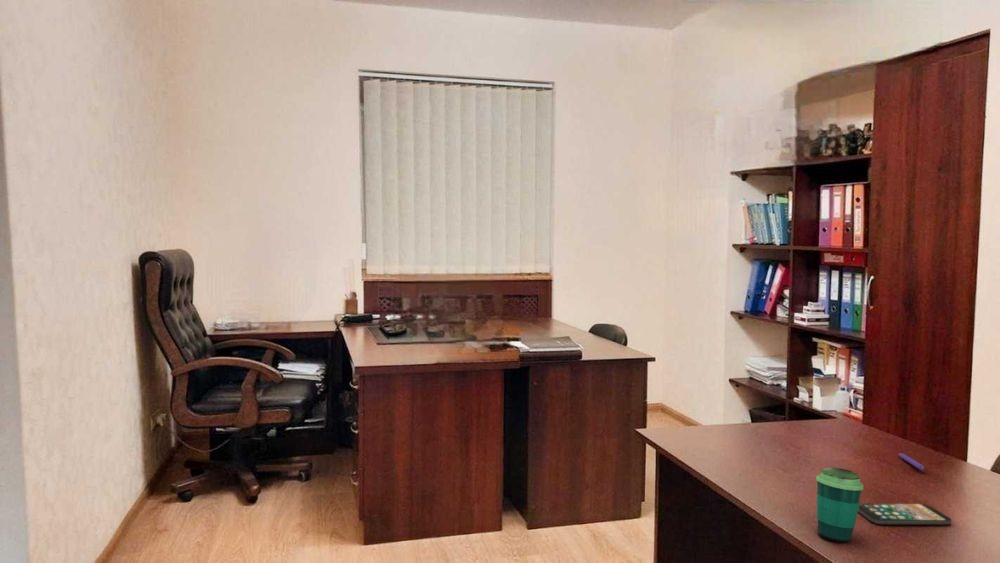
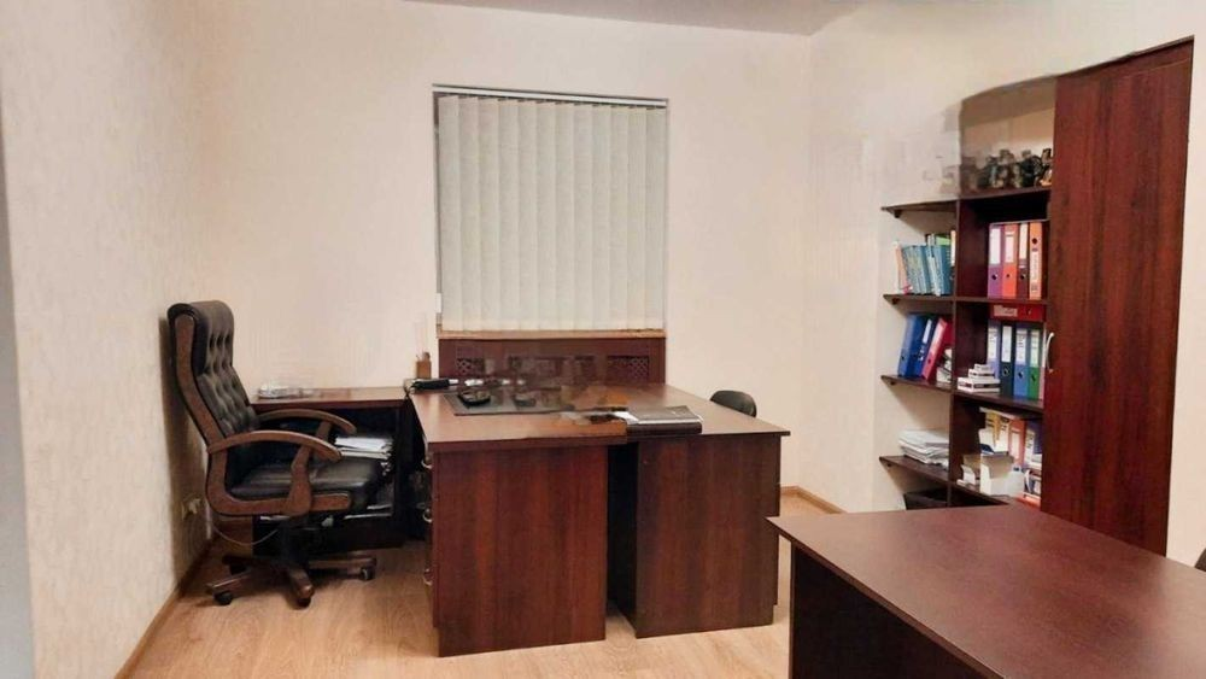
- pen [898,452,925,472]
- cup [815,467,864,543]
- smartphone [858,503,952,525]
